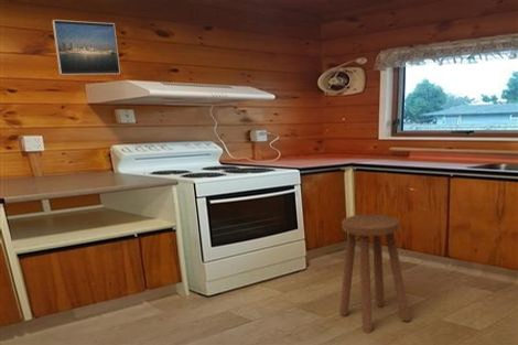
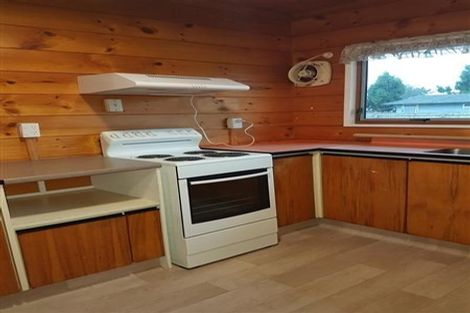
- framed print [51,19,121,76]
- stool [338,213,411,334]
